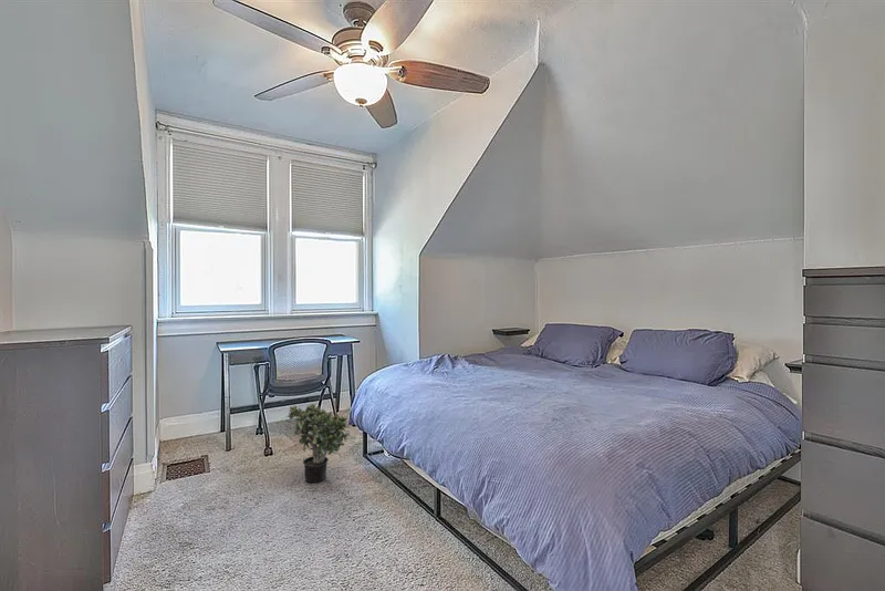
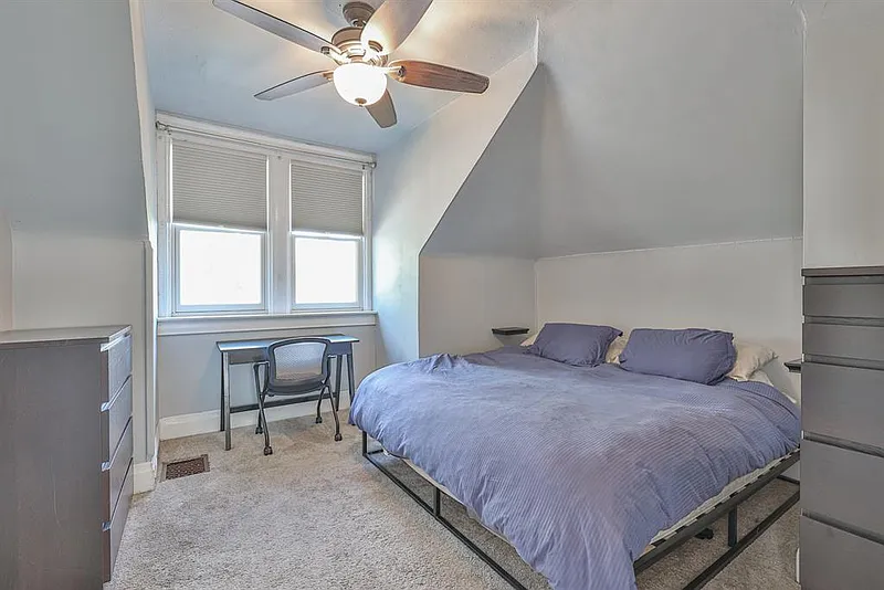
- potted plant [285,403,351,484]
